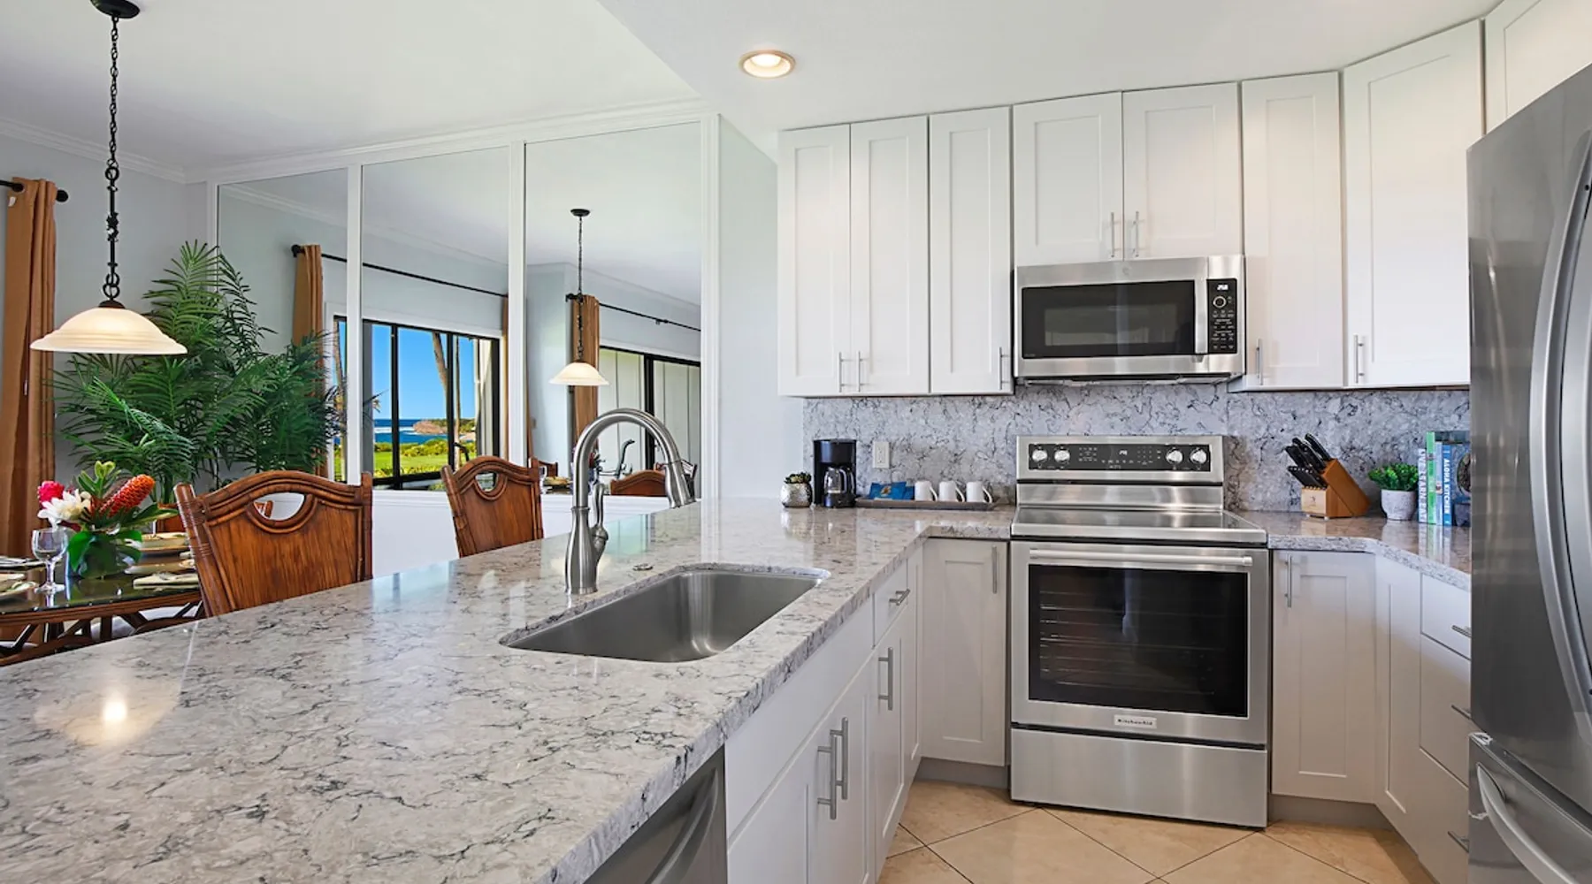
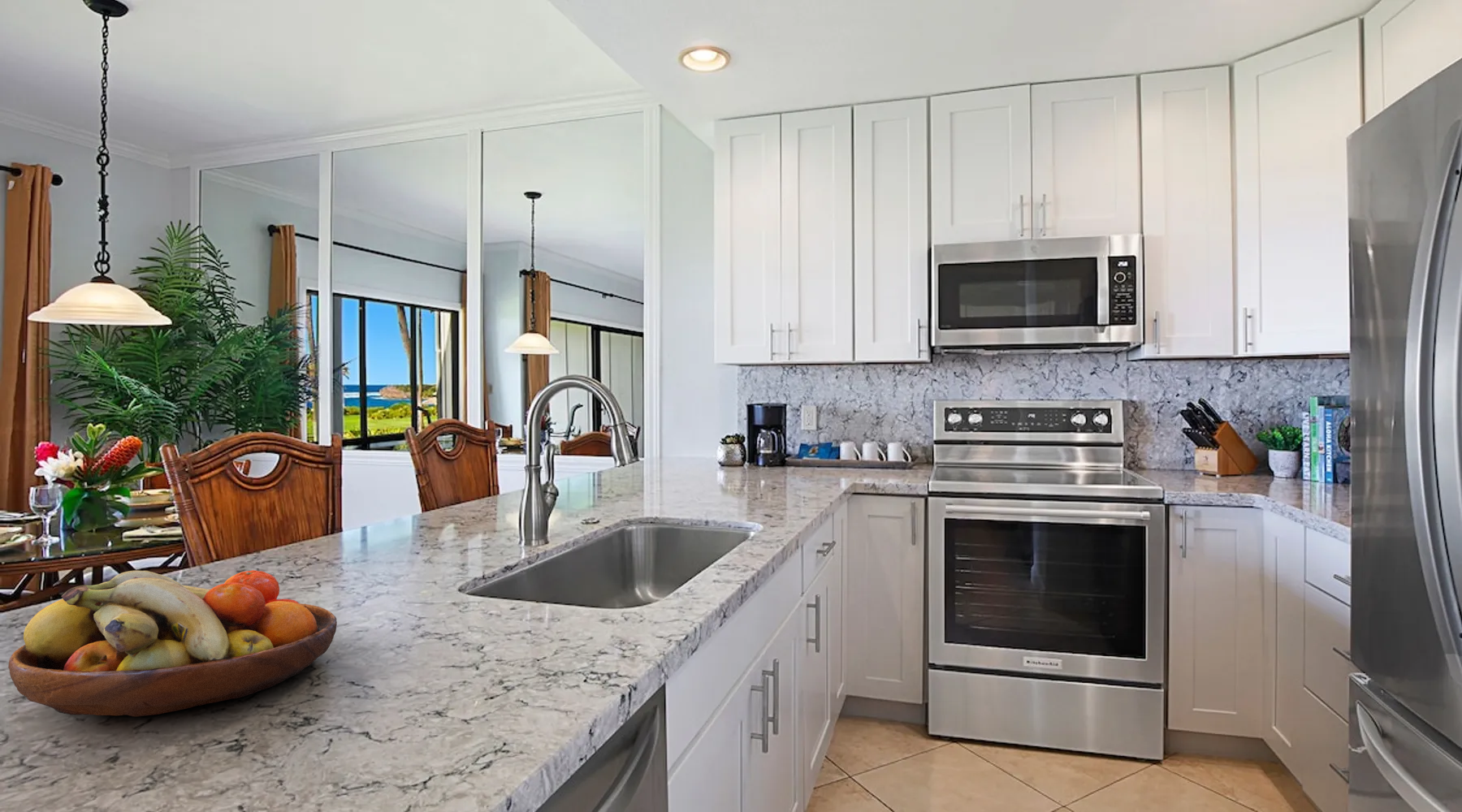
+ fruit bowl [7,569,338,718]
